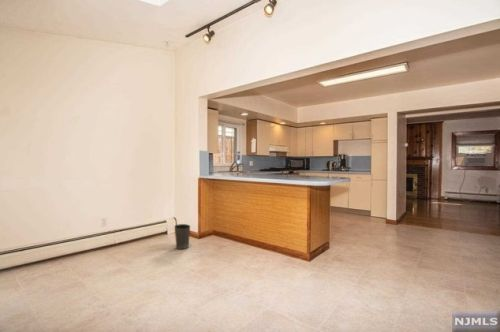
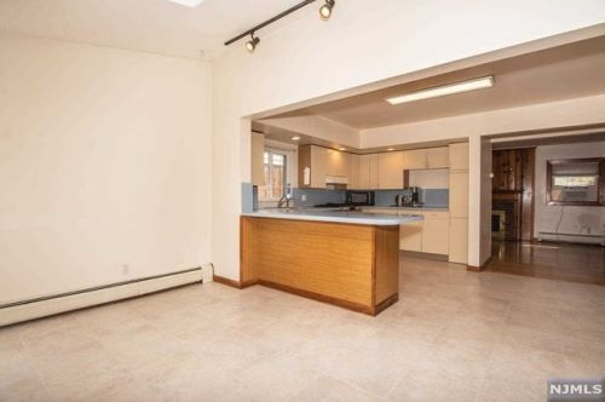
- waste basket [173,223,191,250]
